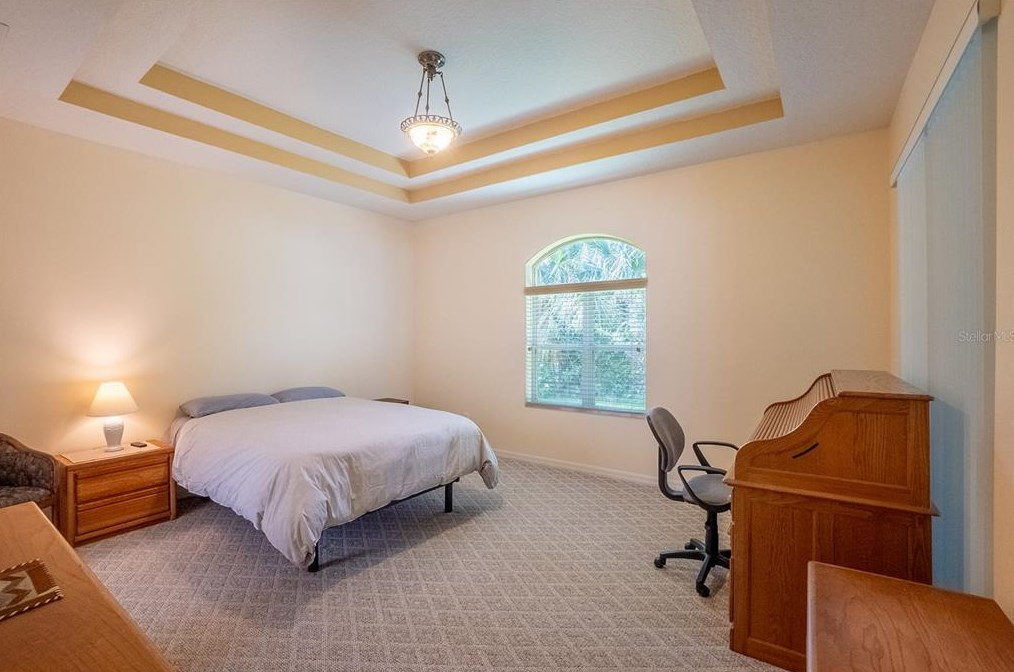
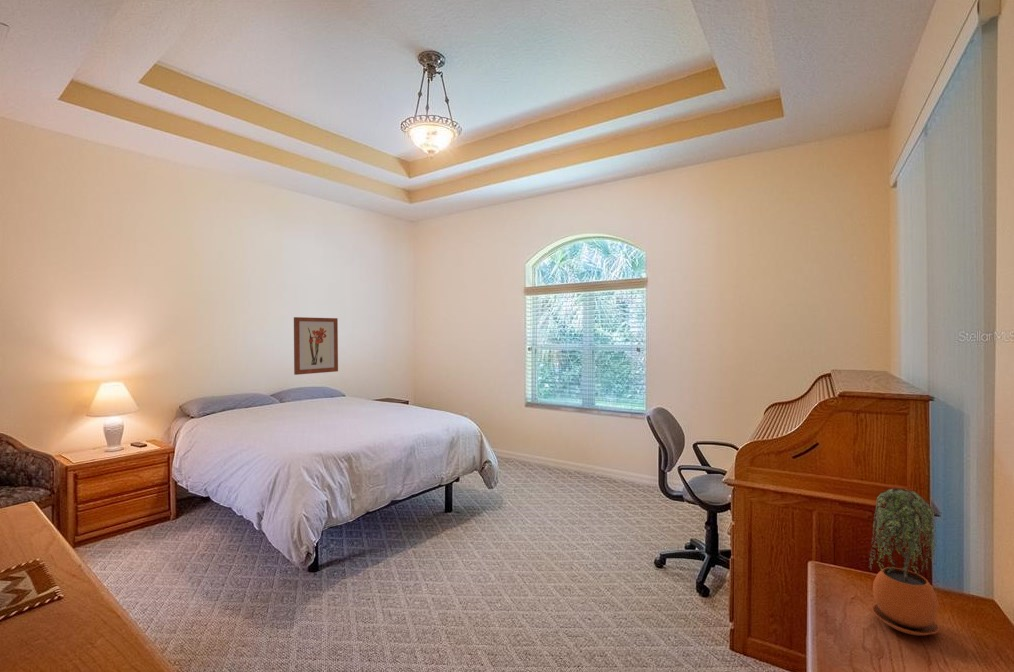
+ wall art [293,316,339,376]
+ potted plant [868,487,940,636]
